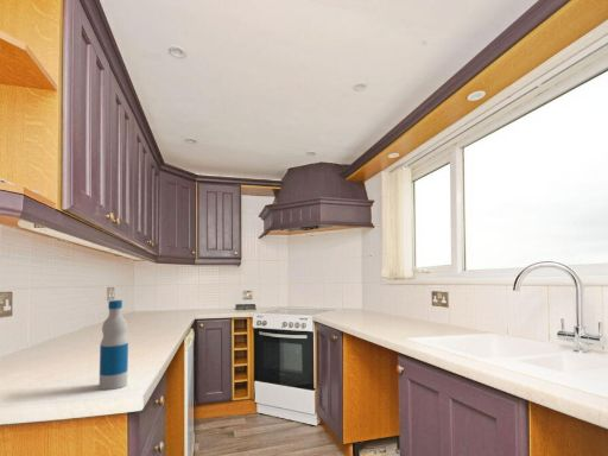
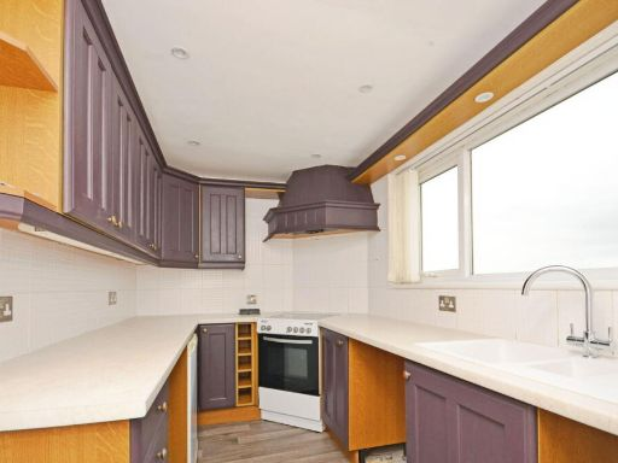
- bottle [97,299,129,391]
